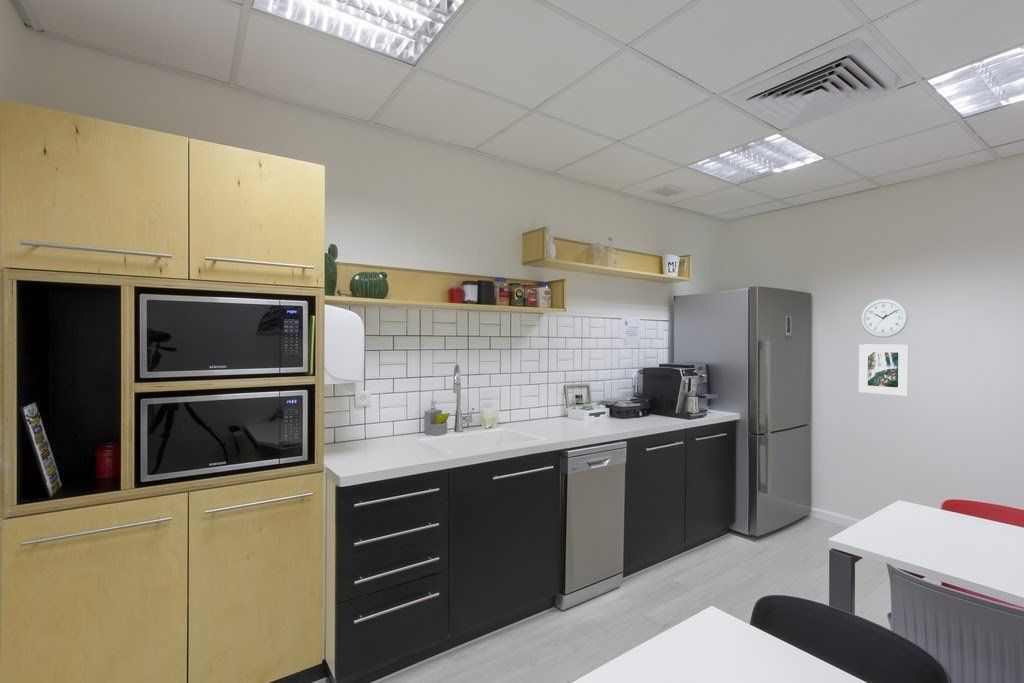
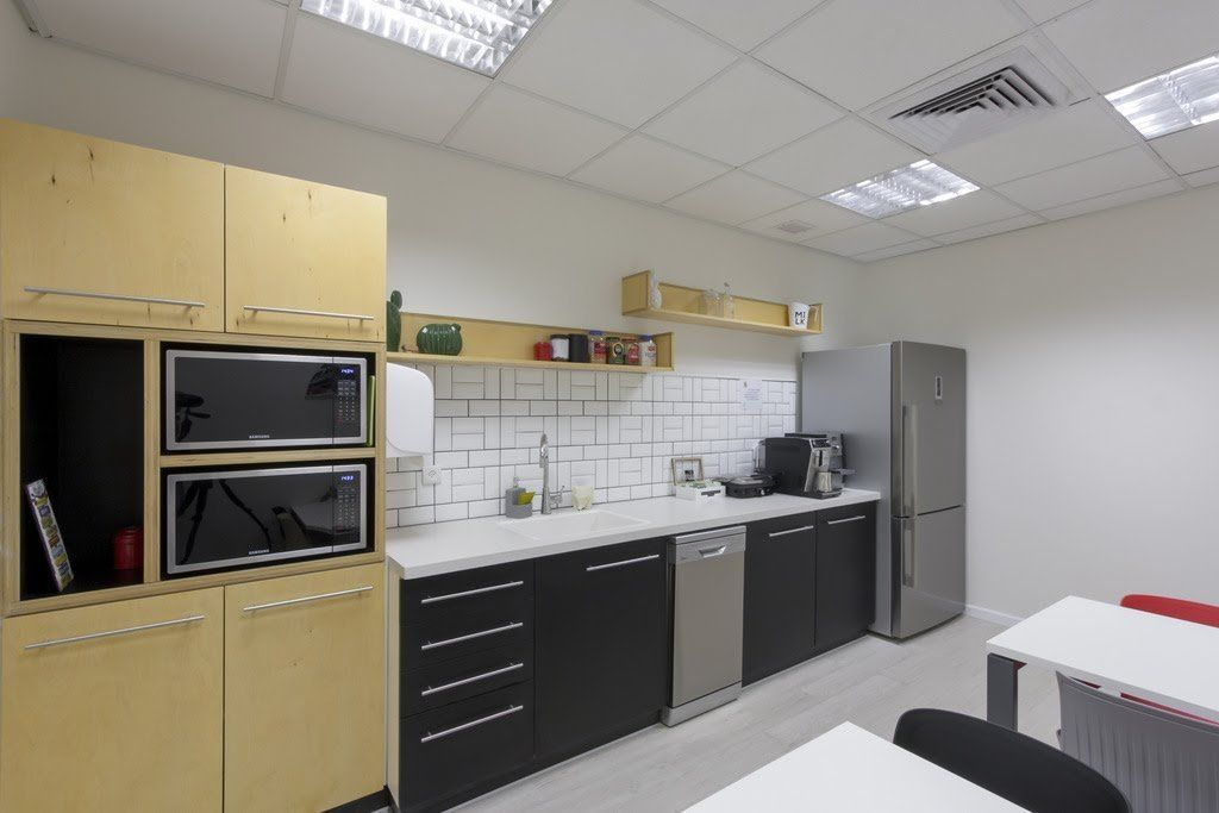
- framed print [858,343,910,397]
- wall clock [860,298,909,339]
